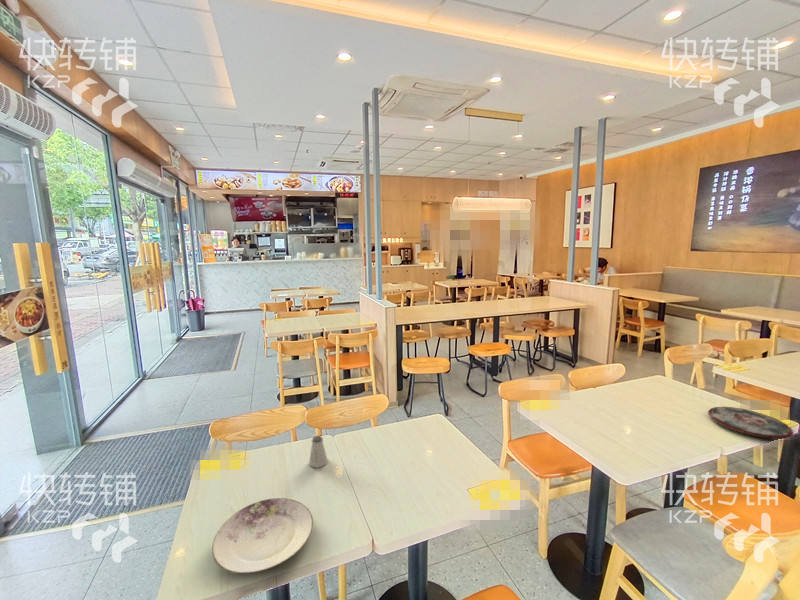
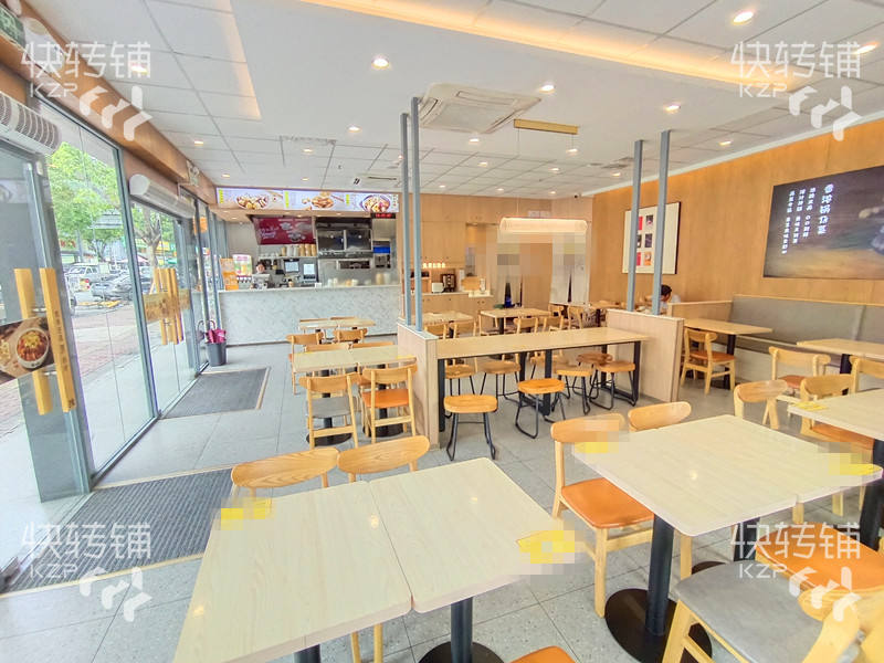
- plate [707,406,794,440]
- saltshaker [308,435,329,469]
- plate [211,497,314,575]
